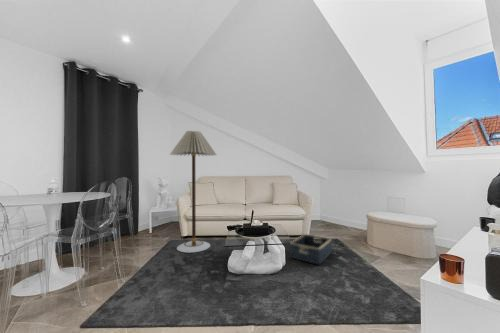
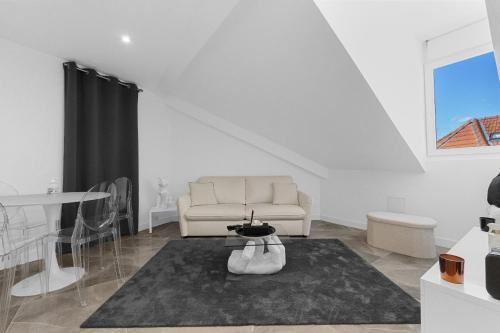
- basket [289,233,333,265]
- floor lamp [168,130,217,253]
